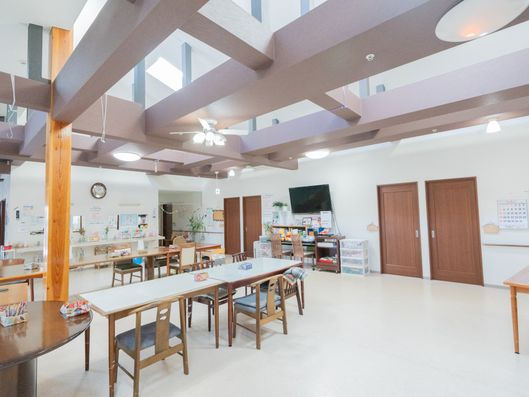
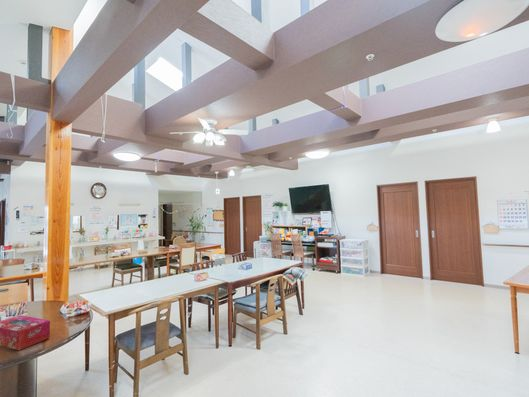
+ tissue box [0,314,51,351]
